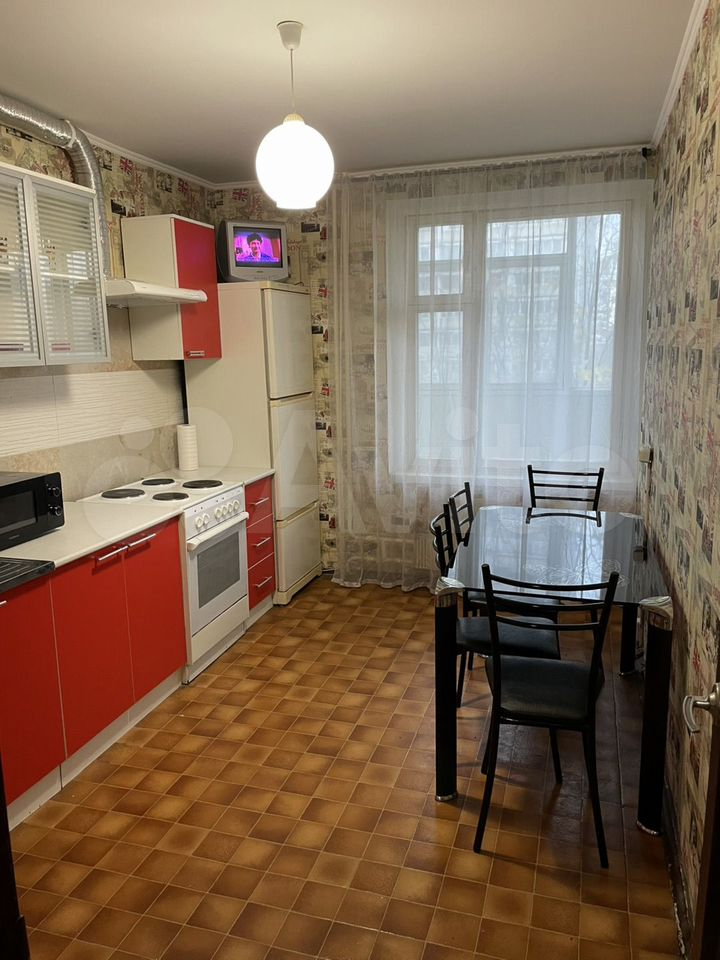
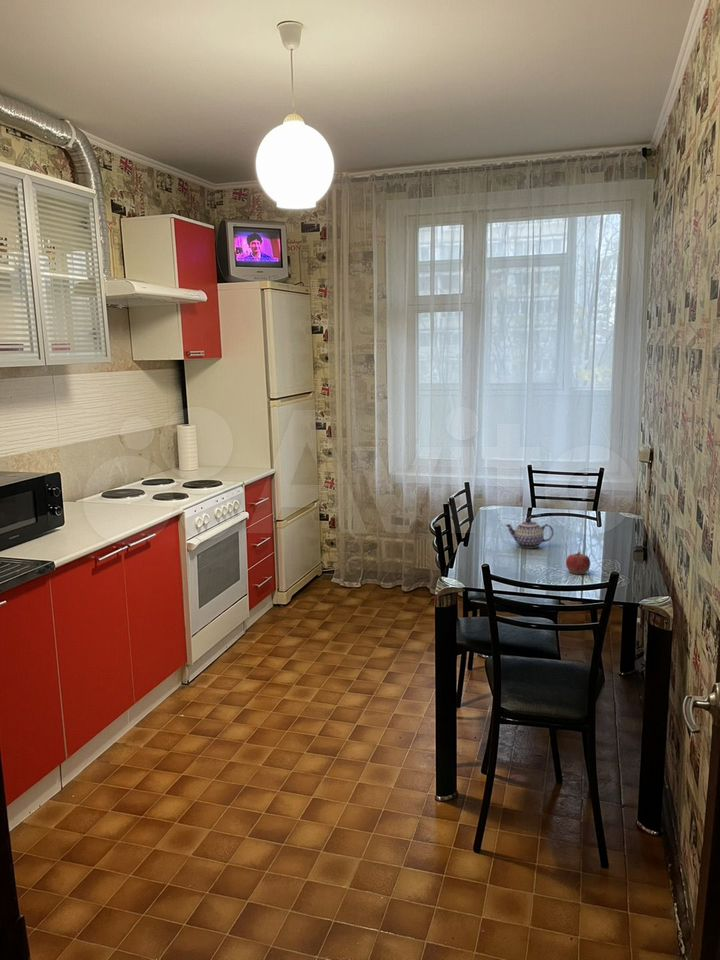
+ teapot [504,517,555,549]
+ fruit [565,551,591,575]
